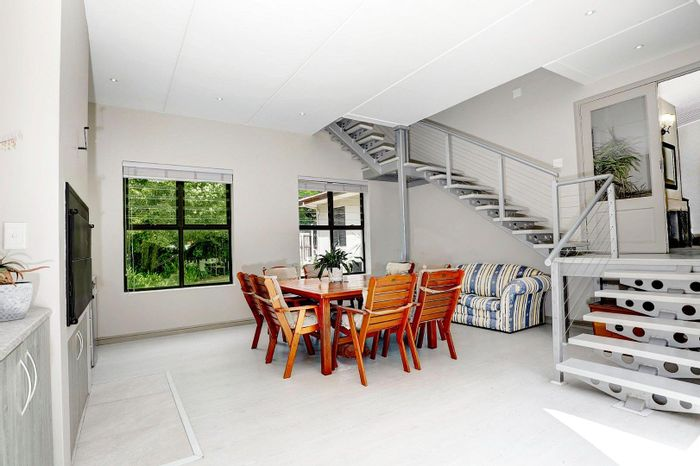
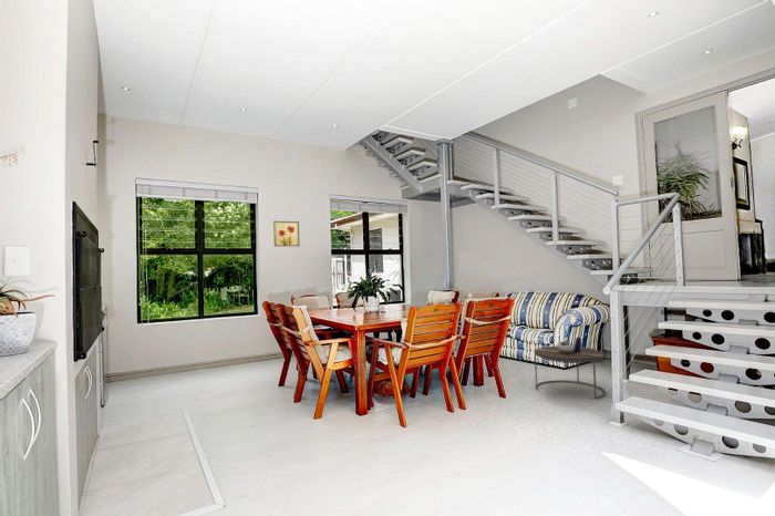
+ side table [534,336,607,400]
+ wall art [272,220,300,247]
